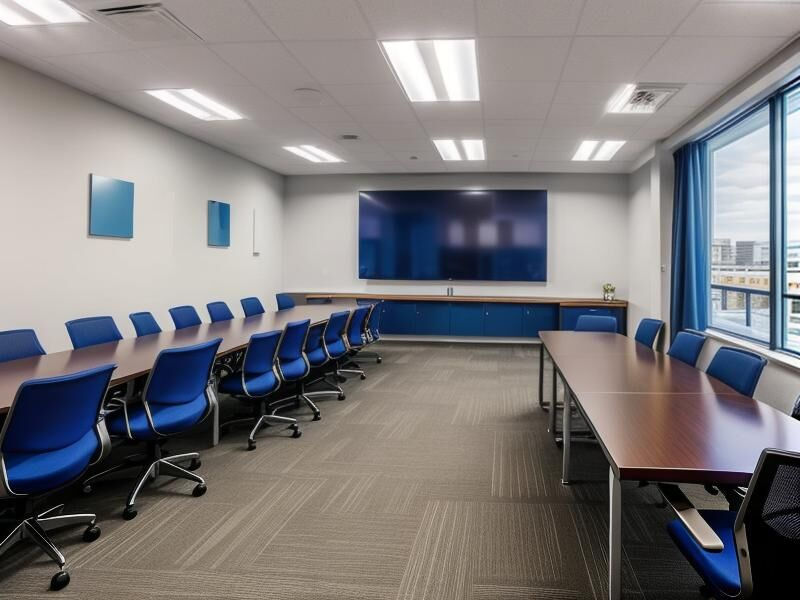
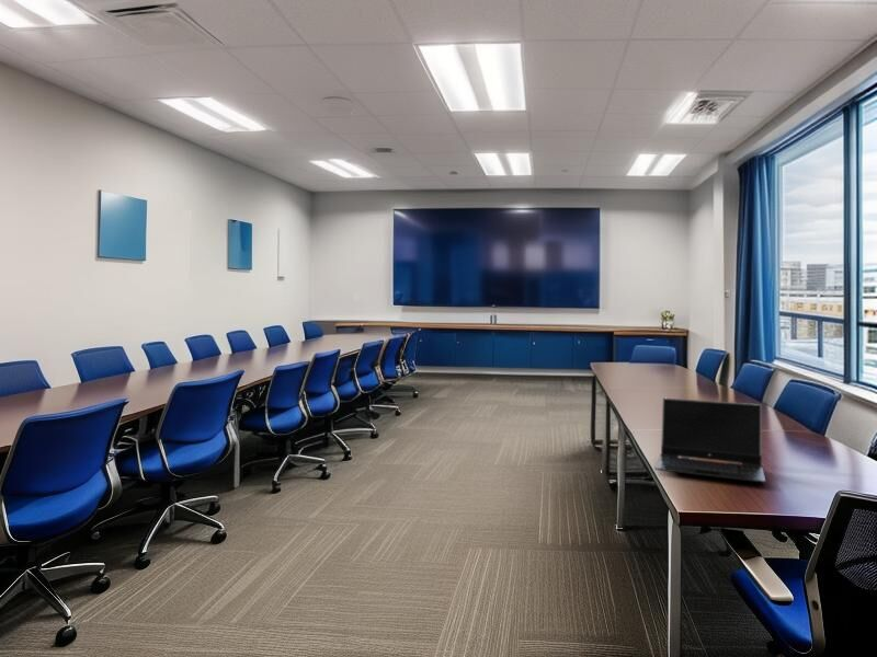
+ laptop computer [653,396,766,484]
